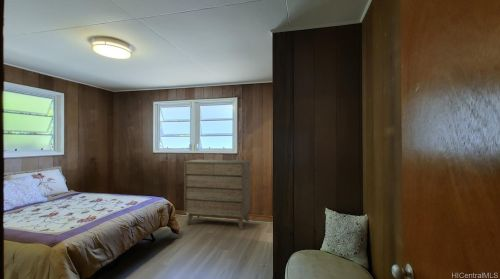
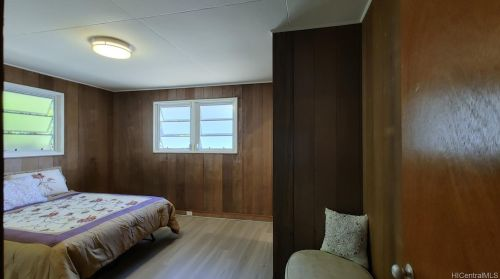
- dresser [183,159,251,231]
